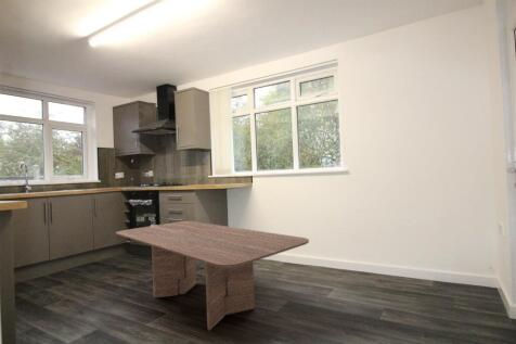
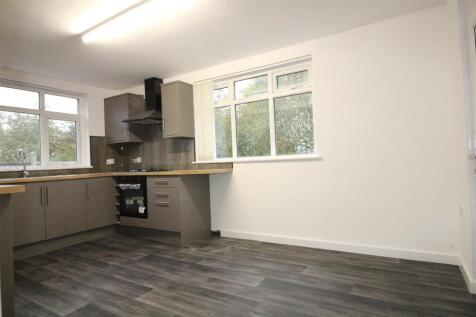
- dining table [115,220,310,332]
